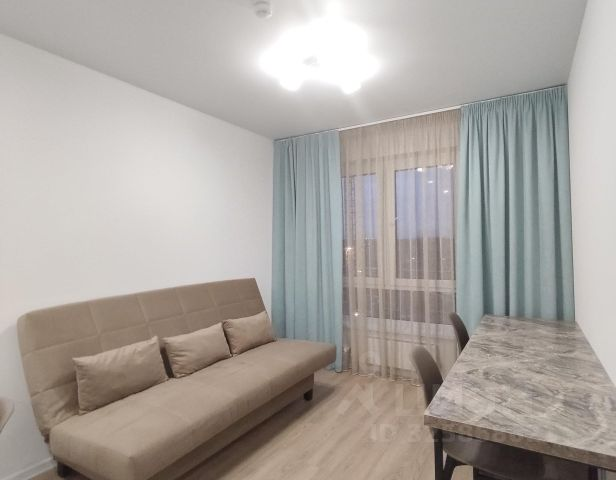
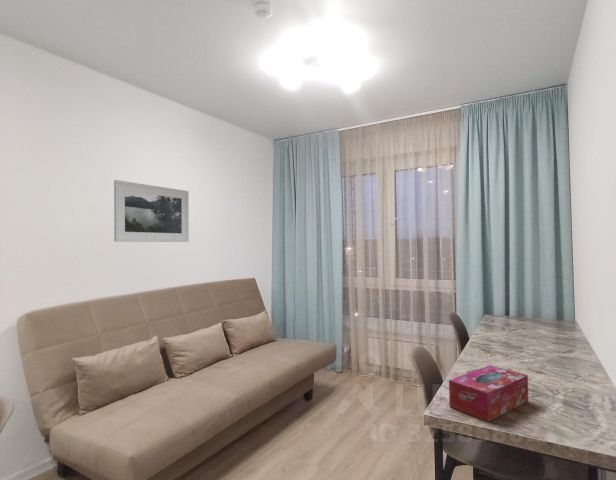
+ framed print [113,179,190,243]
+ tissue box [448,364,529,423]
